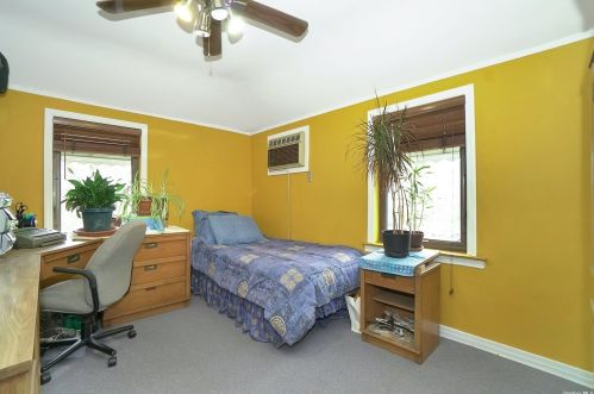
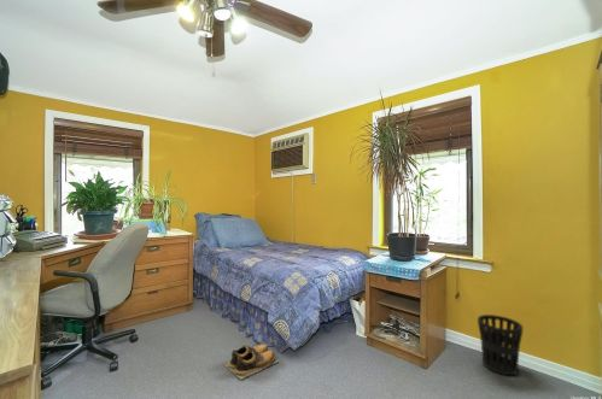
+ wastebasket [477,313,524,376]
+ shoes [222,344,280,381]
